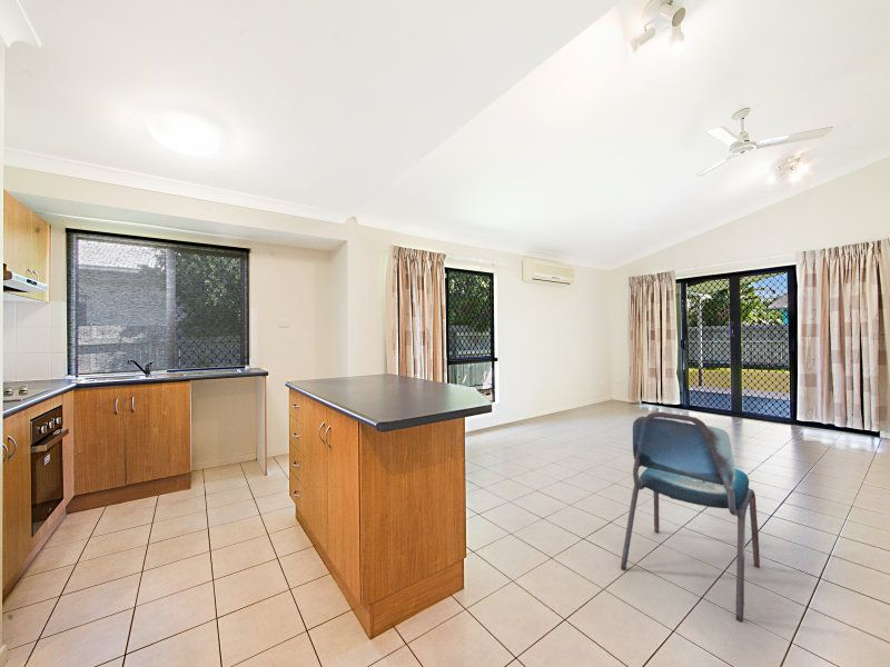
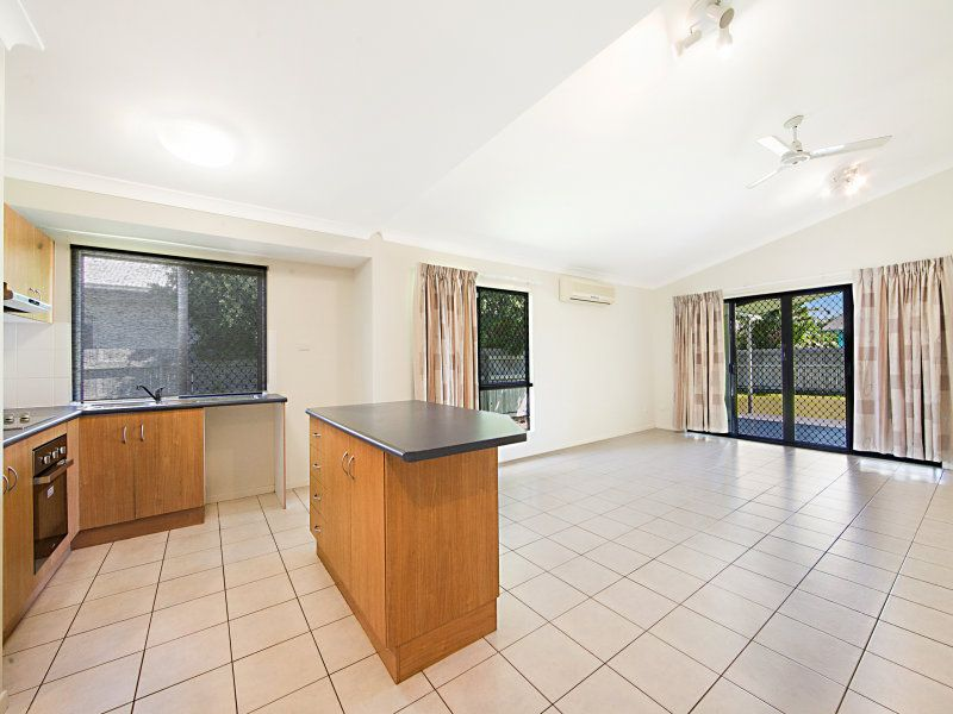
- dining chair [620,411,761,623]
